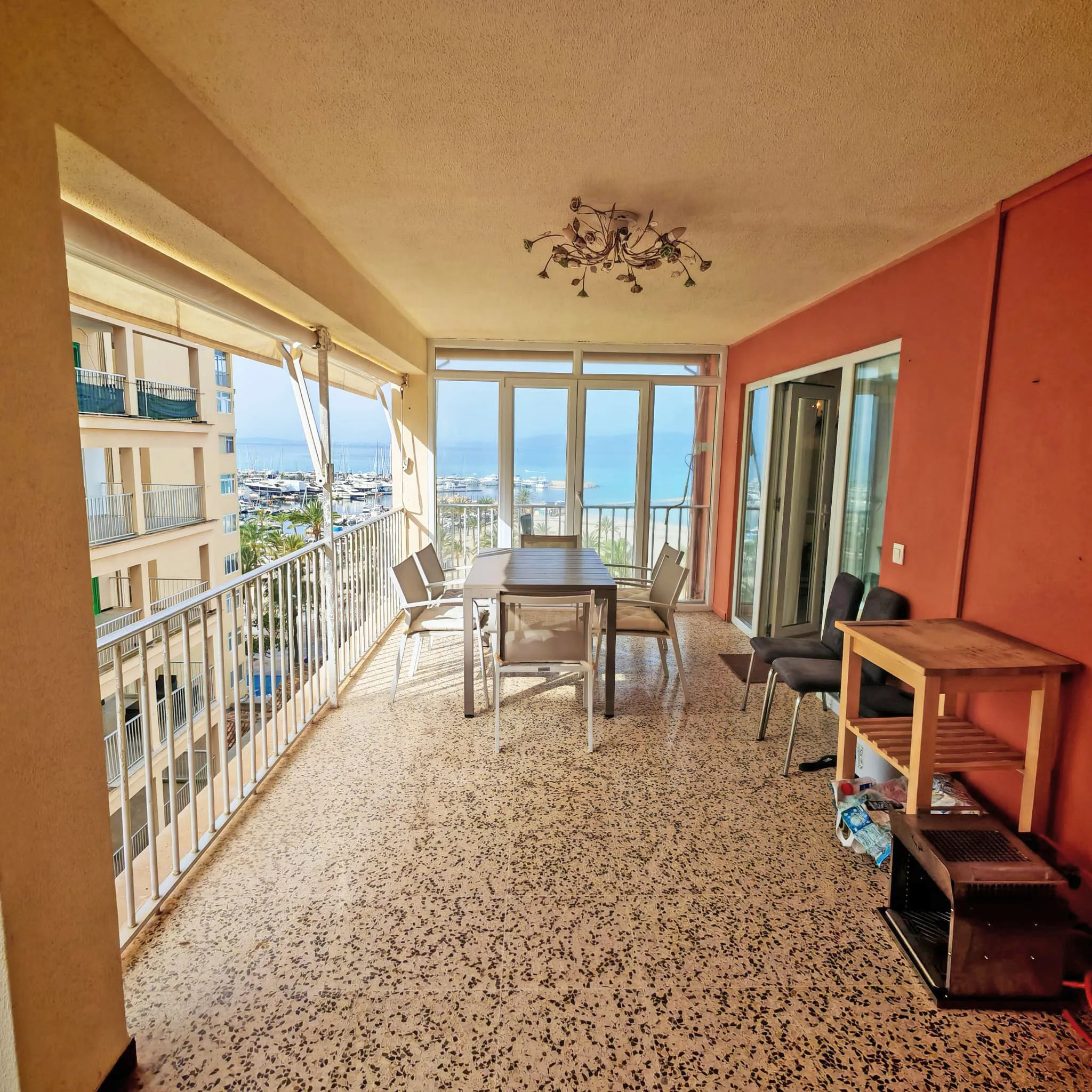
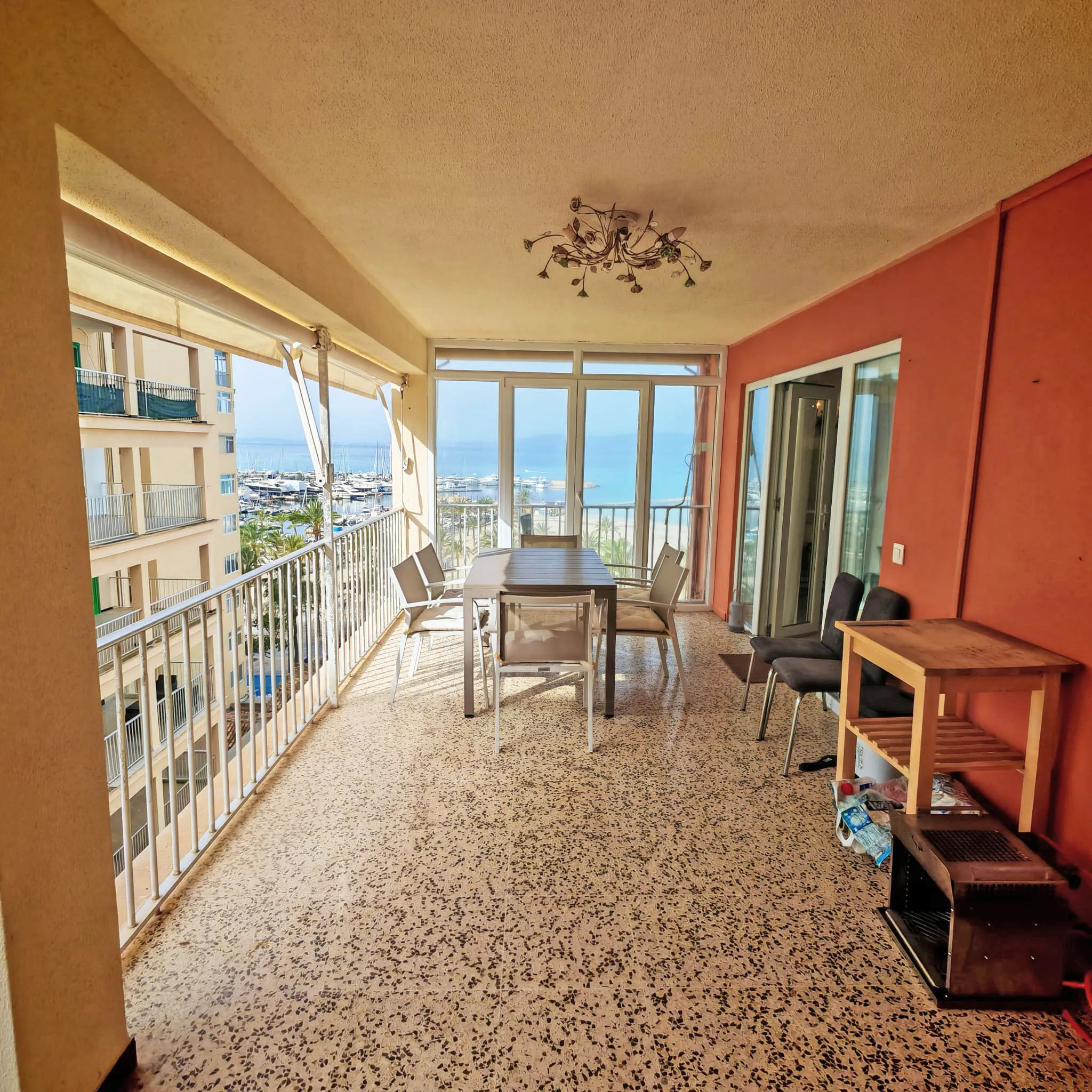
+ watering can [728,588,747,633]
